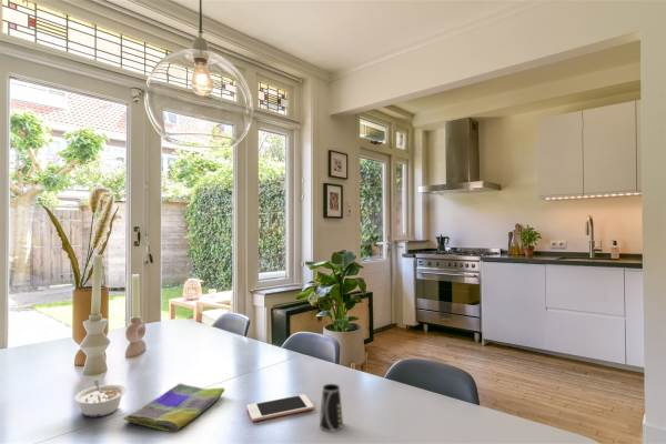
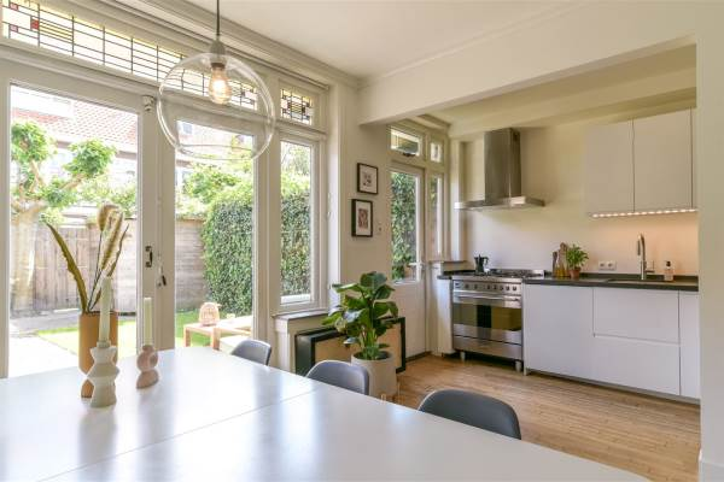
- dish towel [122,382,225,433]
- cup [319,383,344,433]
- legume [73,379,128,417]
- cell phone [245,393,315,423]
